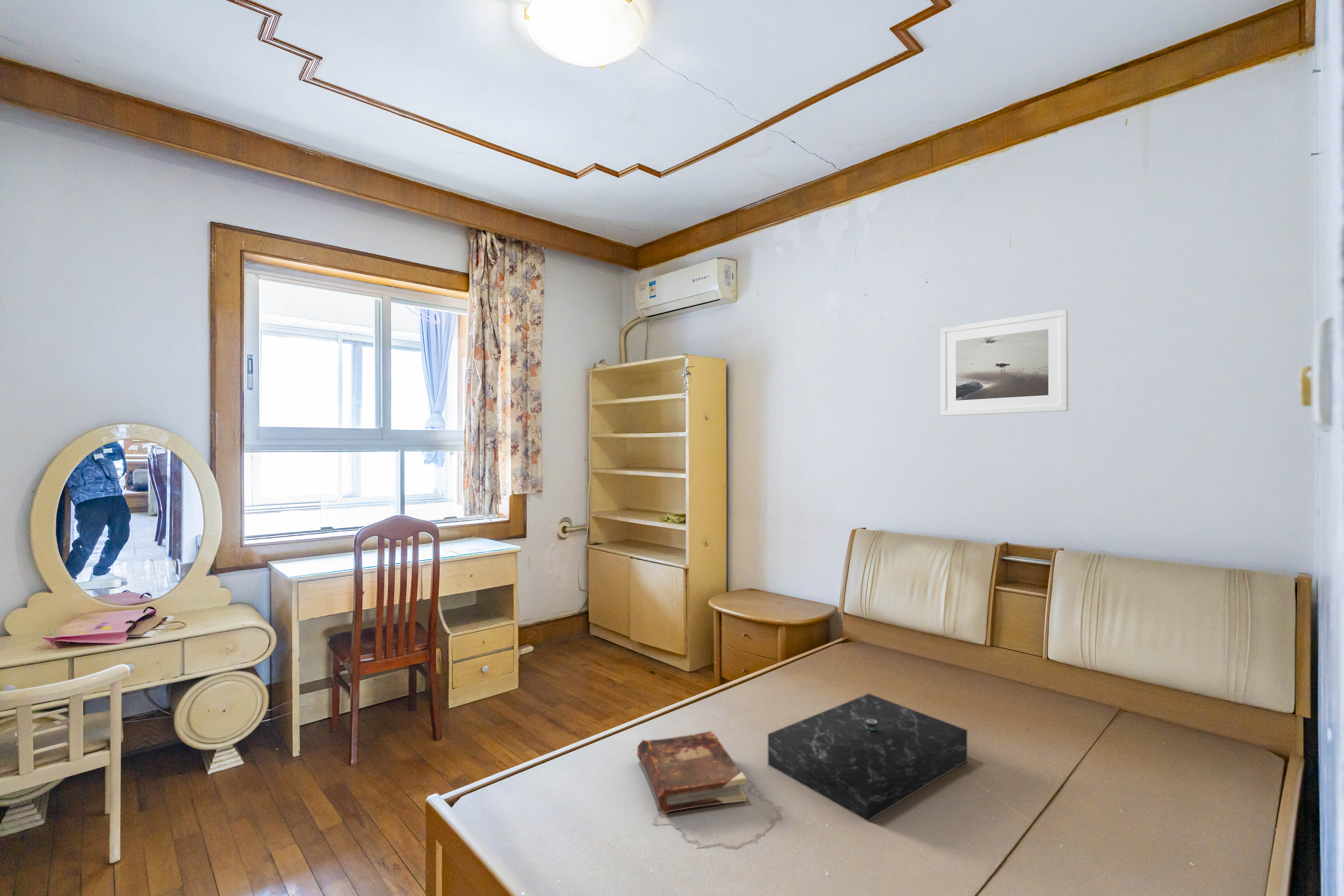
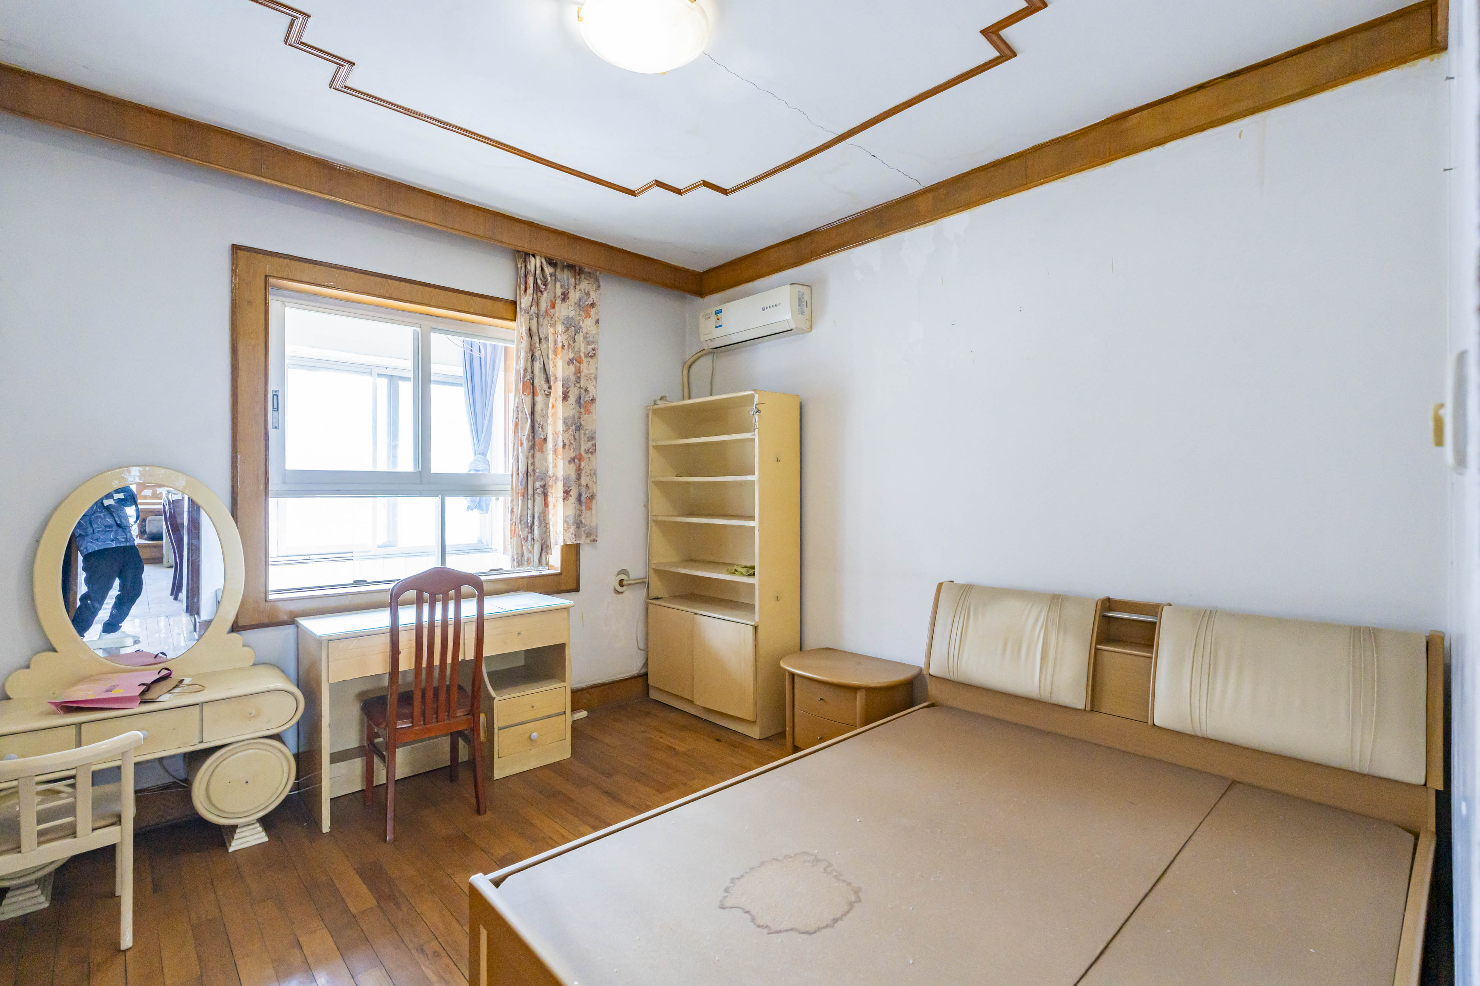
- tray [767,693,968,822]
- book [637,731,747,814]
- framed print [940,309,1069,416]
